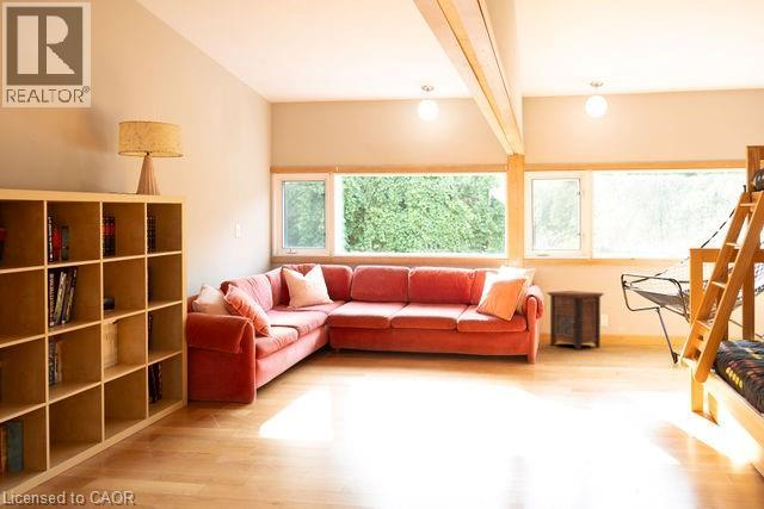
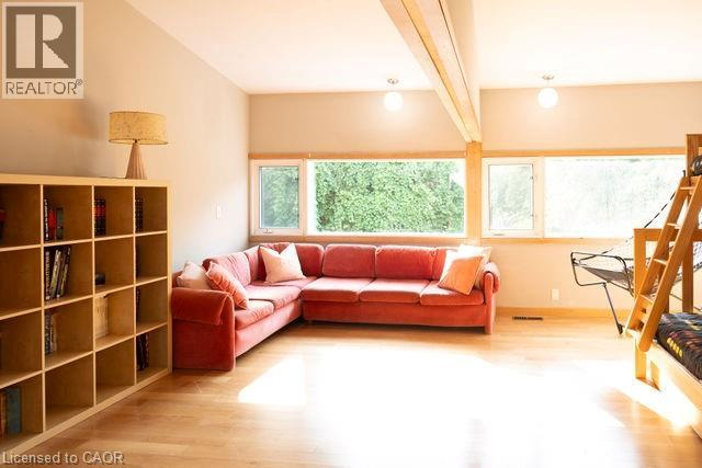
- nightstand [546,290,605,350]
